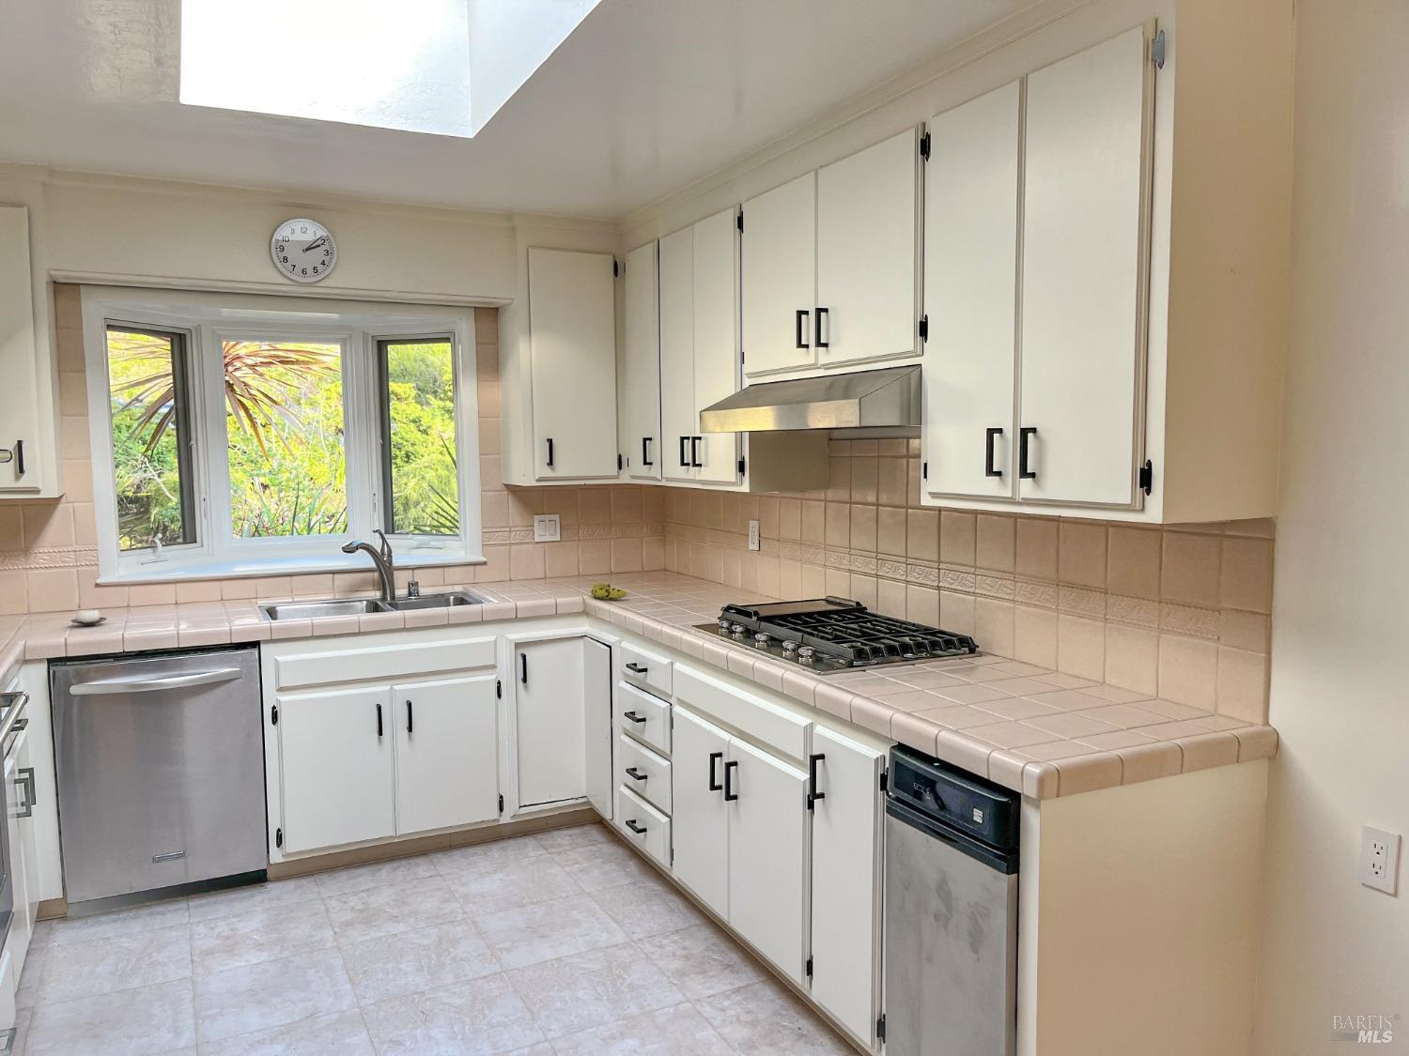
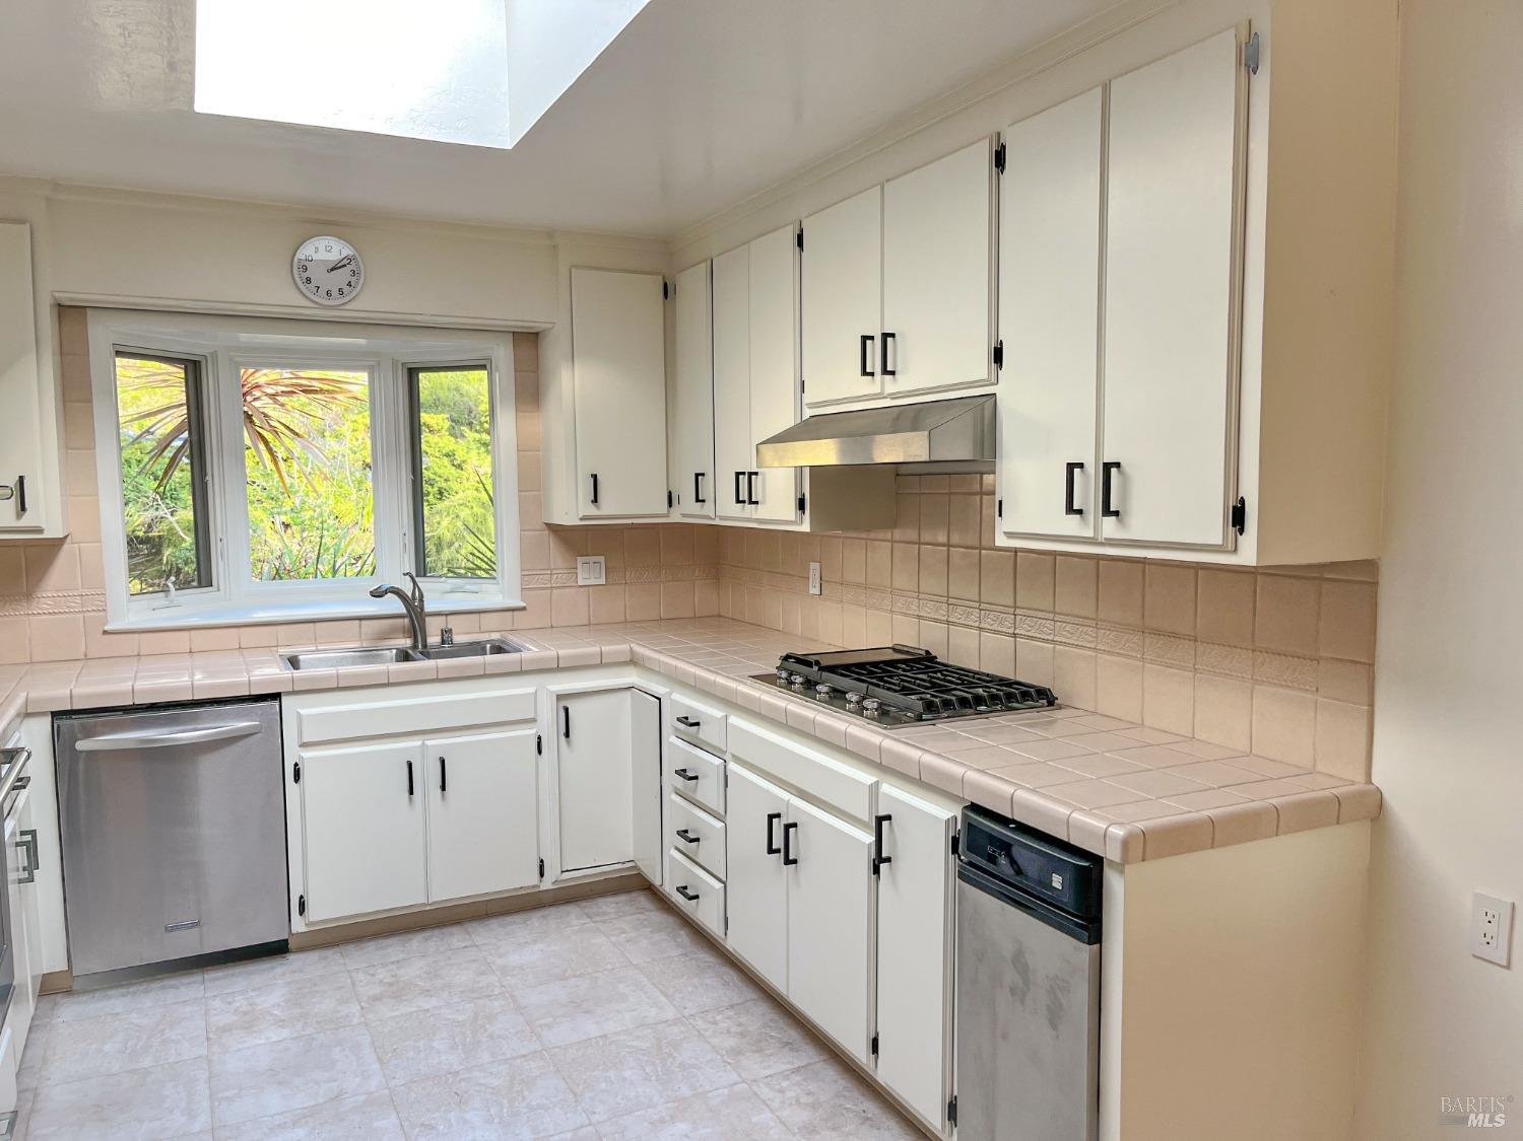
- fruit [590,582,628,601]
- cup [70,609,108,626]
